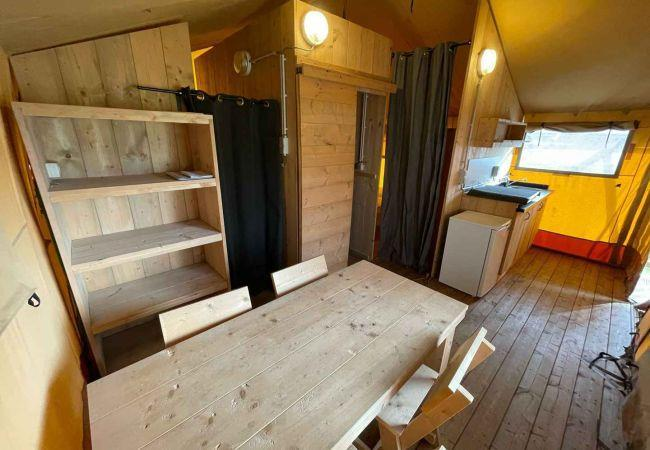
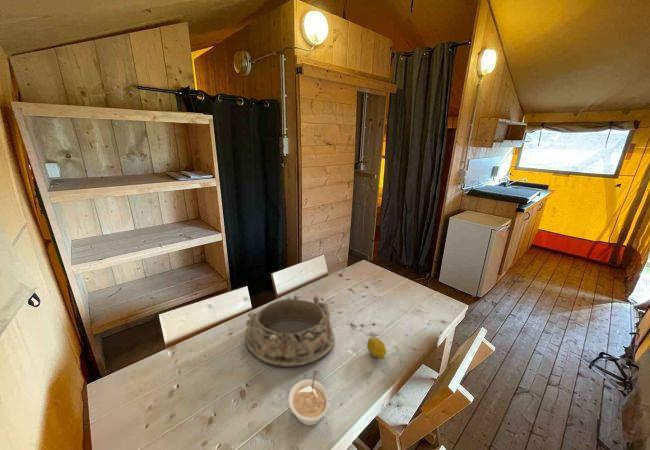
+ fruit [366,336,387,360]
+ legume [287,370,331,426]
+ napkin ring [244,294,336,369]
